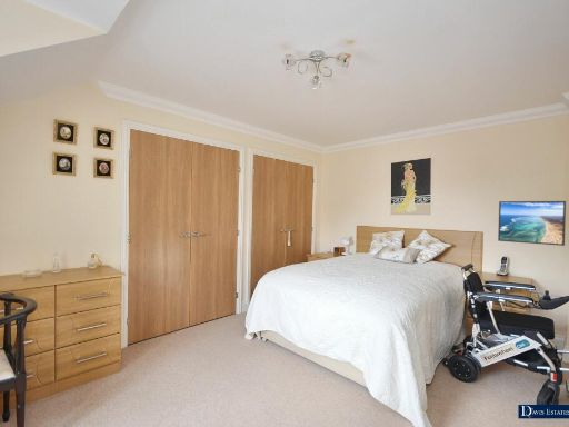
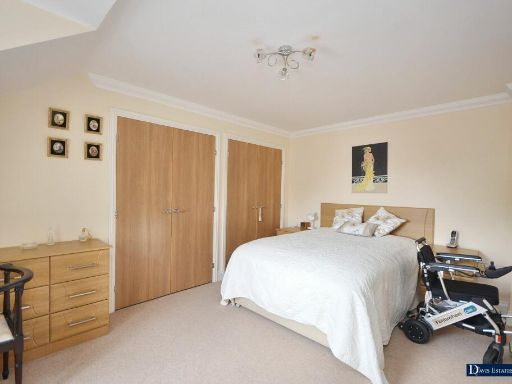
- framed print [497,200,567,247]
